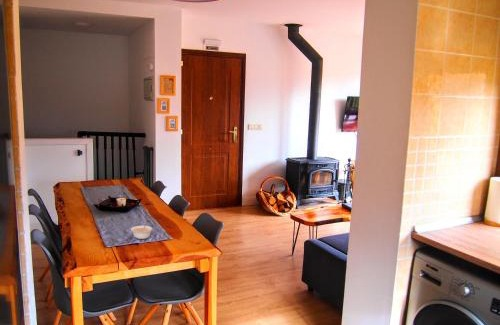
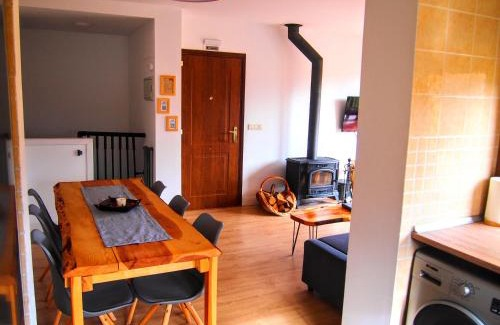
- legume [130,222,154,240]
